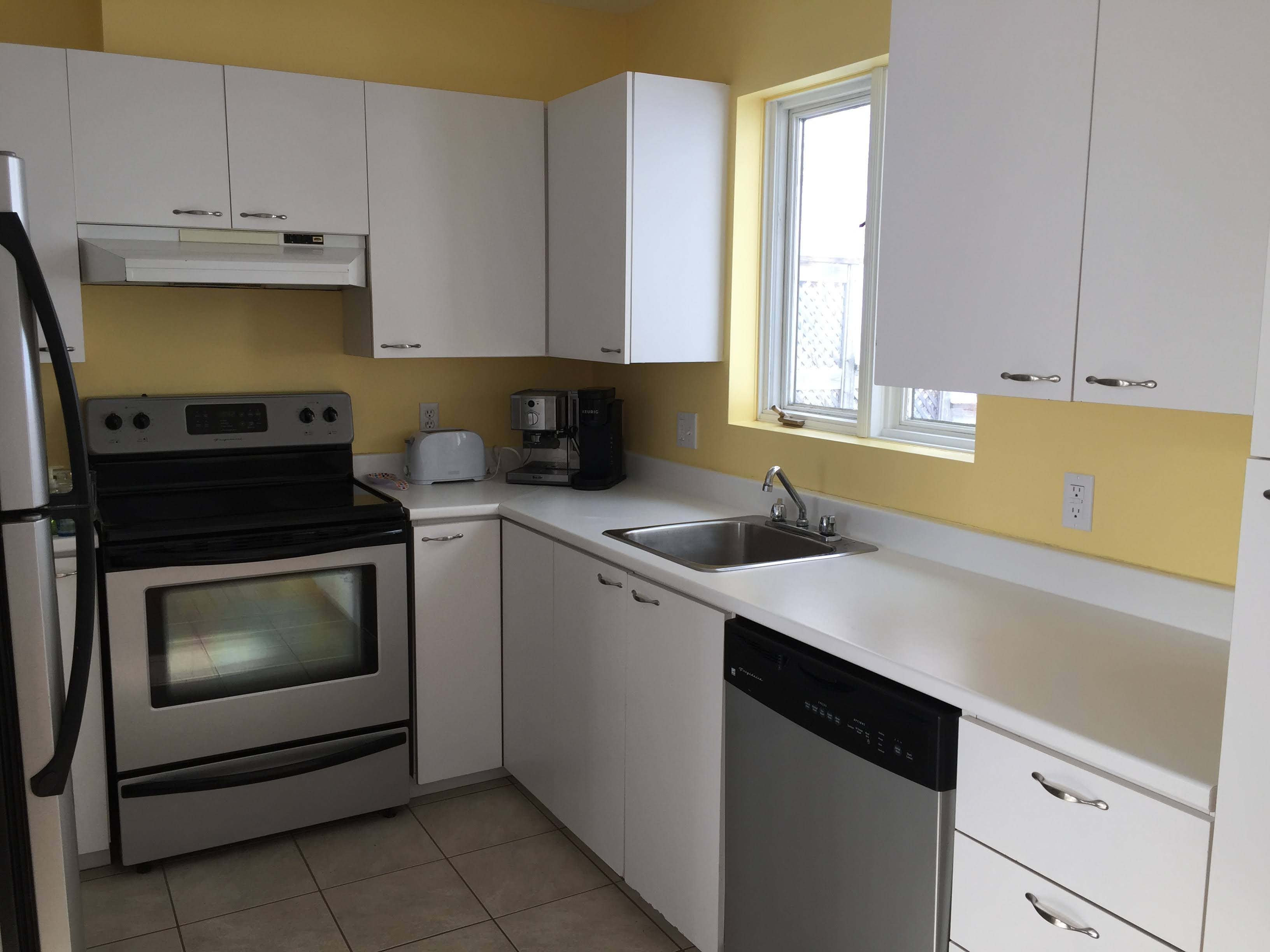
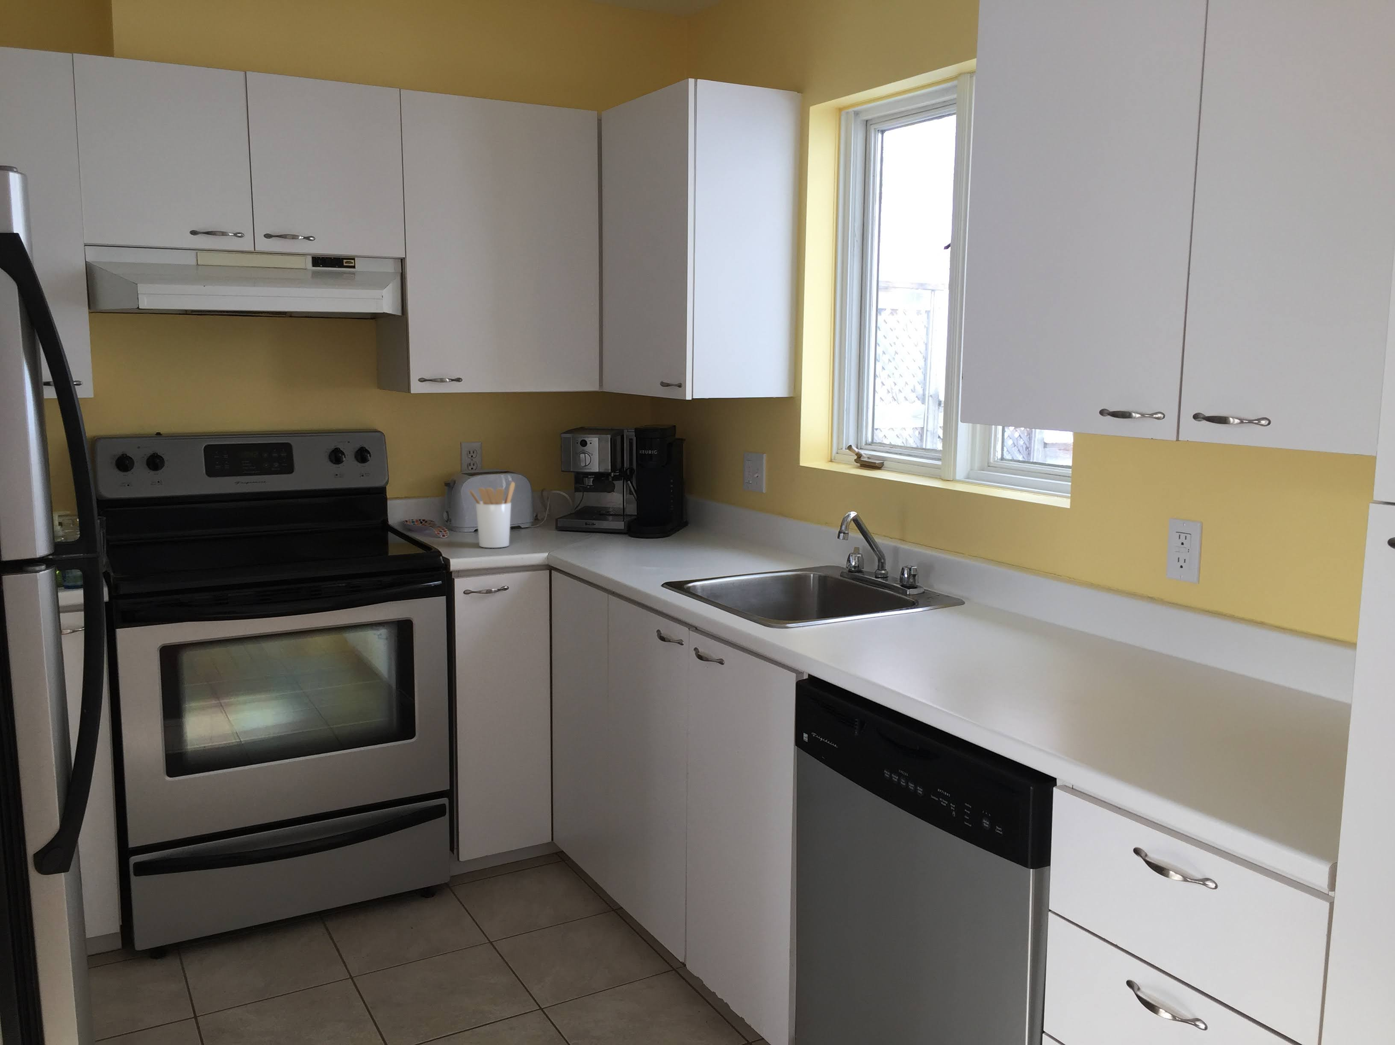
+ utensil holder [468,481,515,548]
